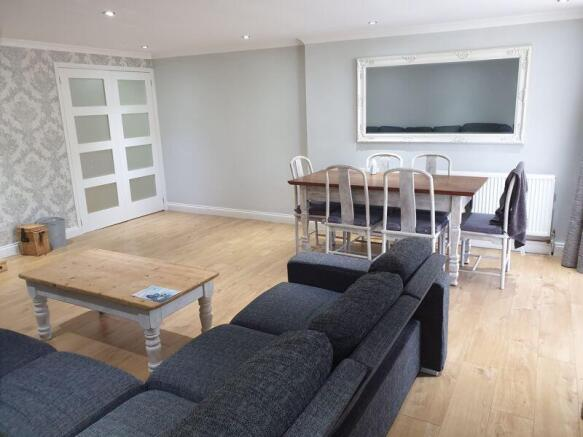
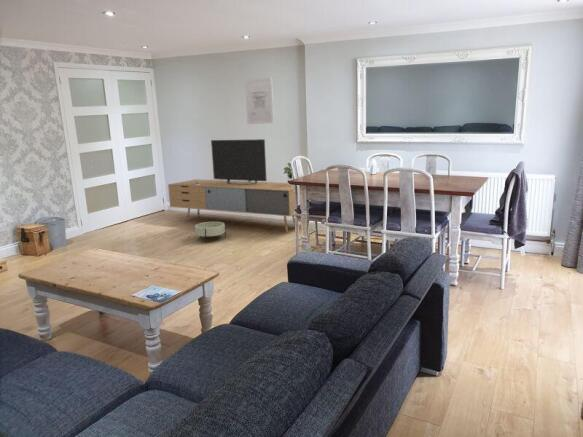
+ wall art [244,76,275,125]
+ media console [167,138,296,233]
+ planter [194,221,227,244]
